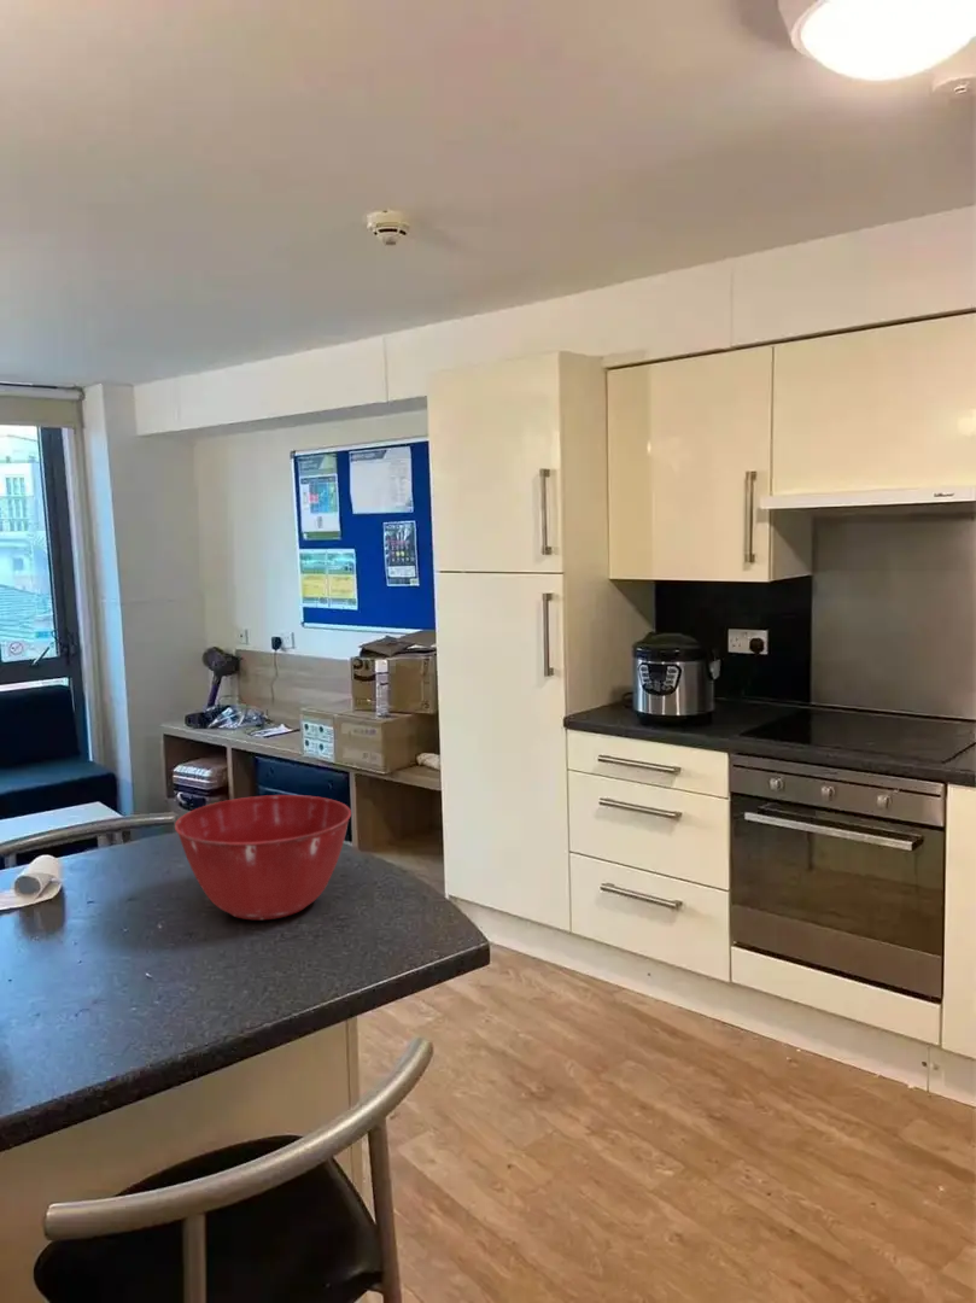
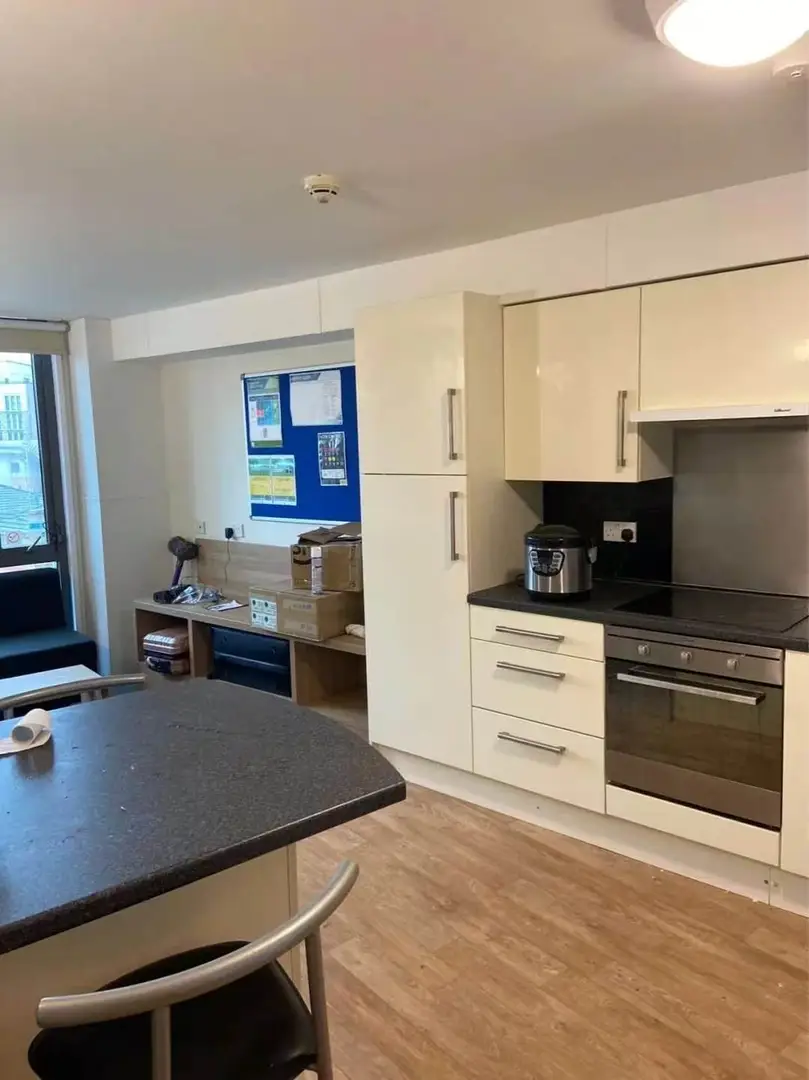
- mixing bowl [174,794,352,921]
